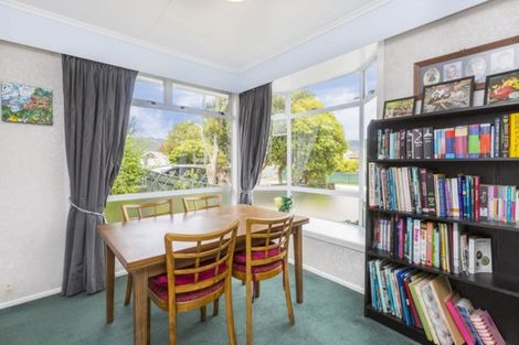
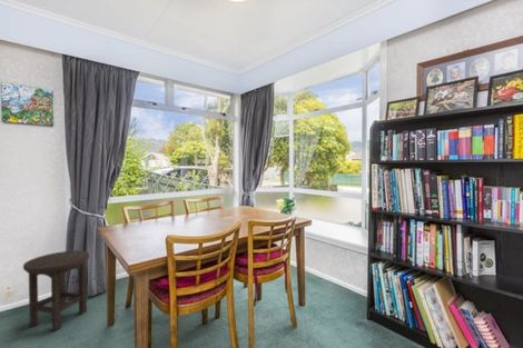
+ stool [22,249,90,331]
